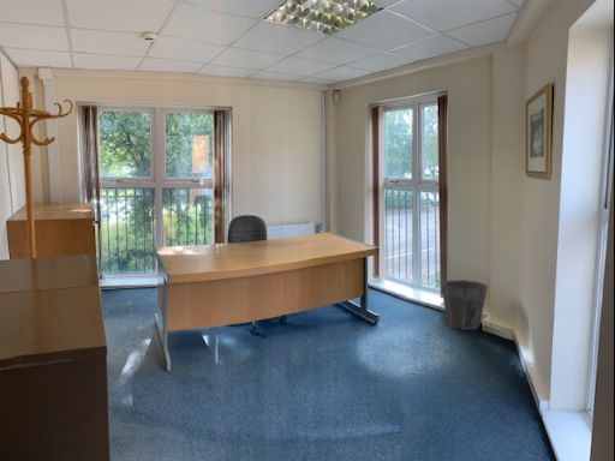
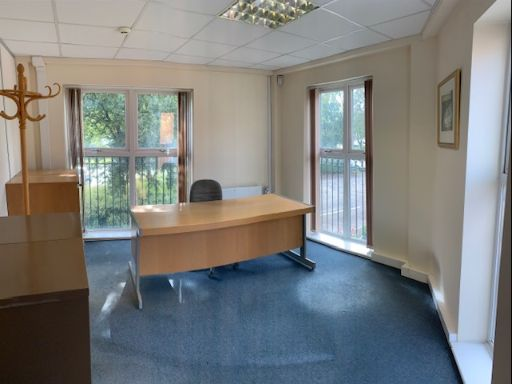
- waste bin [441,279,489,331]
